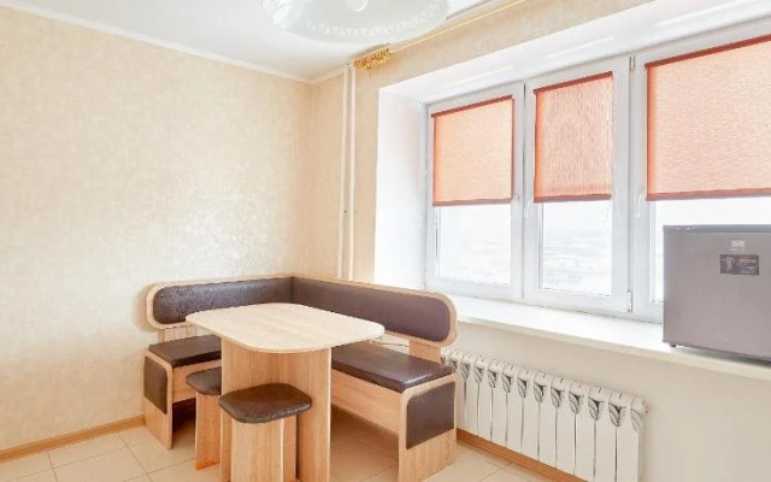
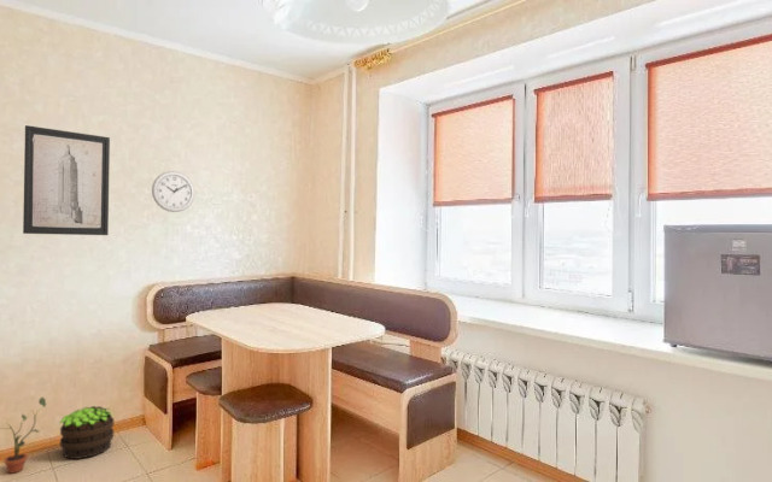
+ potted plant [0,396,47,475]
+ wall art [22,124,111,236]
+ wall clock [151,170,195,213]
+ potted plant [58,405,116,460]
